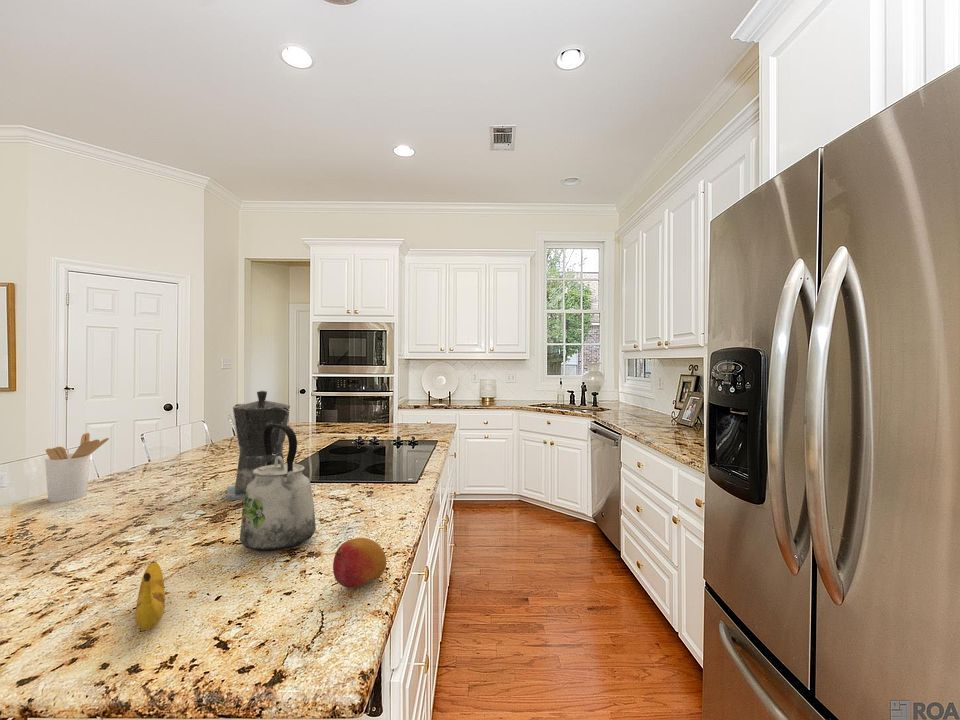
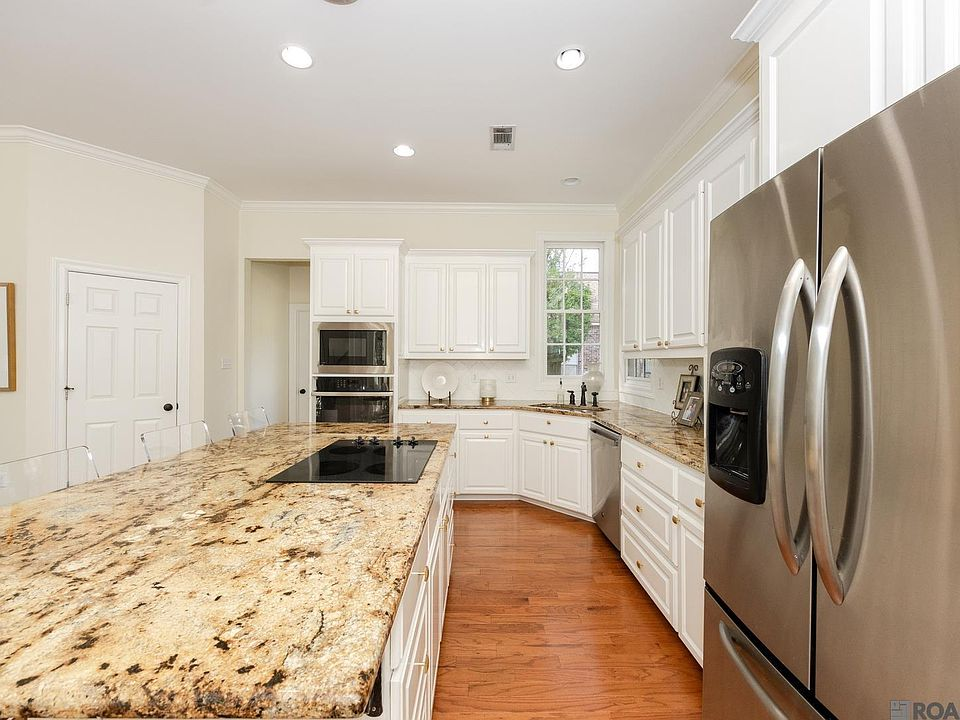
- banana [134,560,166,631]
- utensil holder [44,432,110,503]
- coffee maker [226,390,291,502]
- kettle [239,424,317,552]
- fruit [332,537,387,589]
